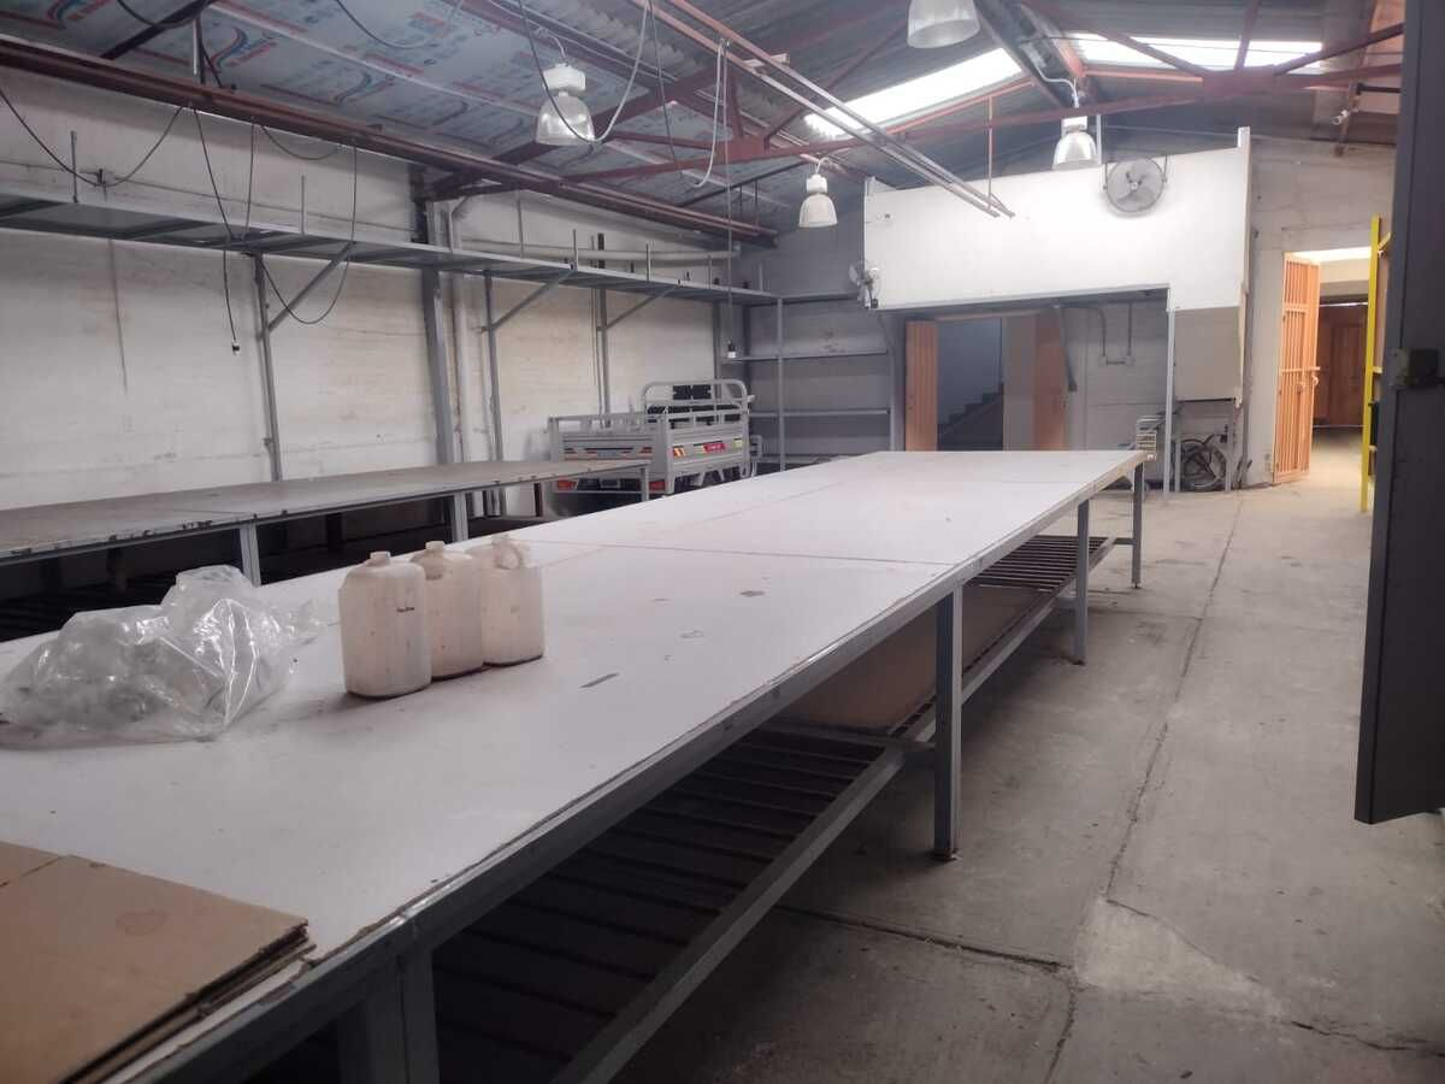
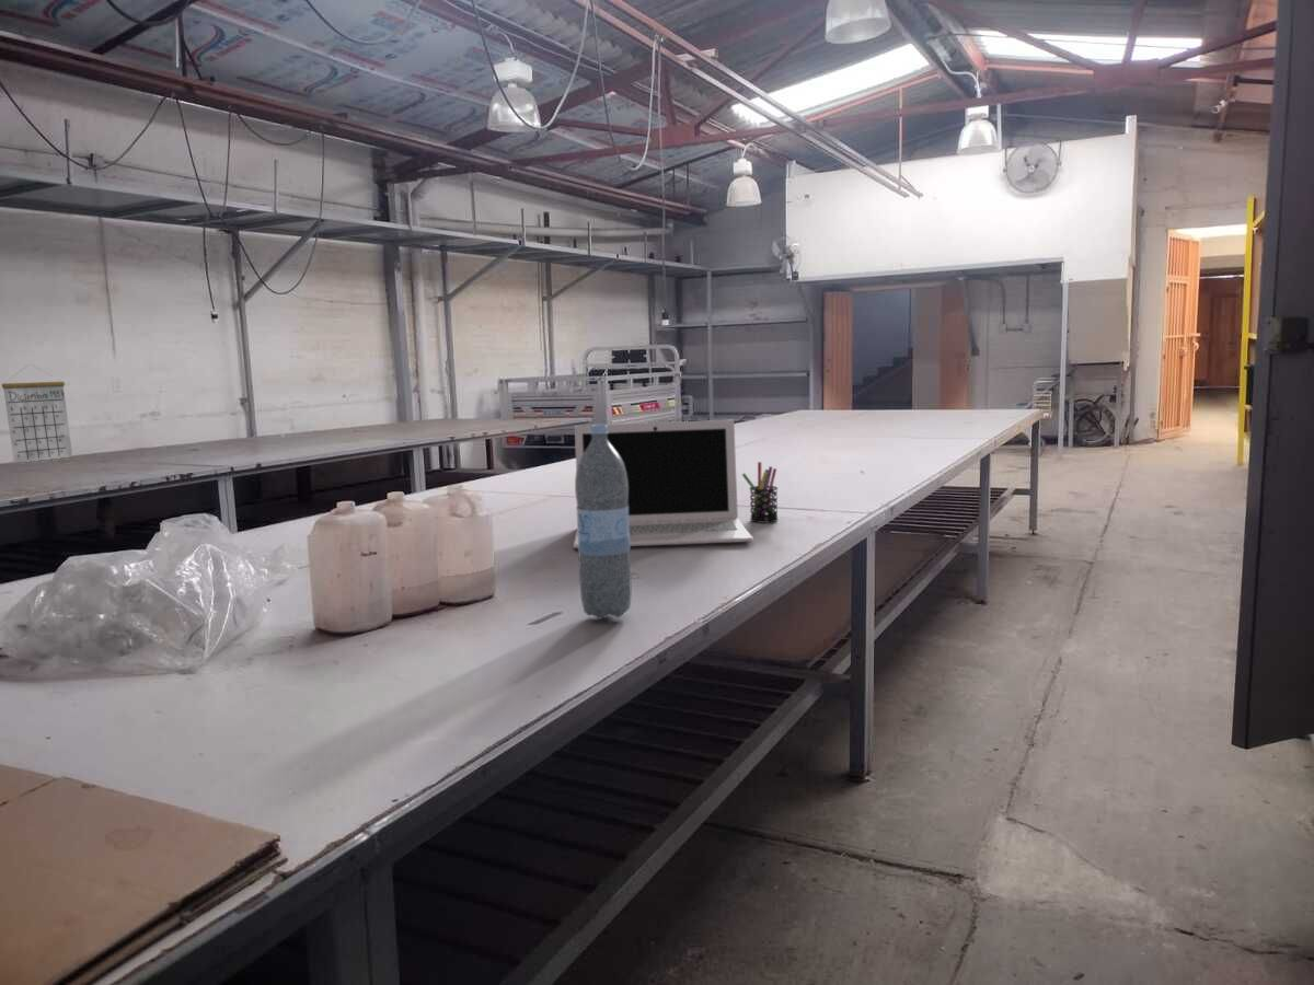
+ water bottle [574,422,633,621]
+ calendar [1,364,73,464]
+ pen holder [741,461,780,524]
+ laptop [572,419,754,549]
